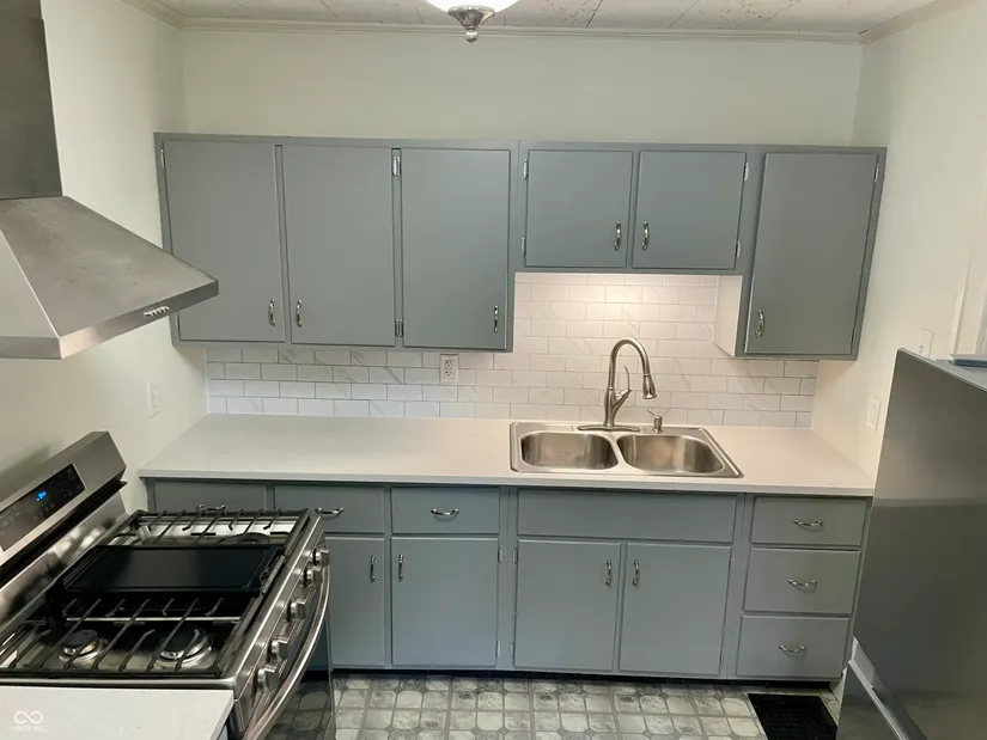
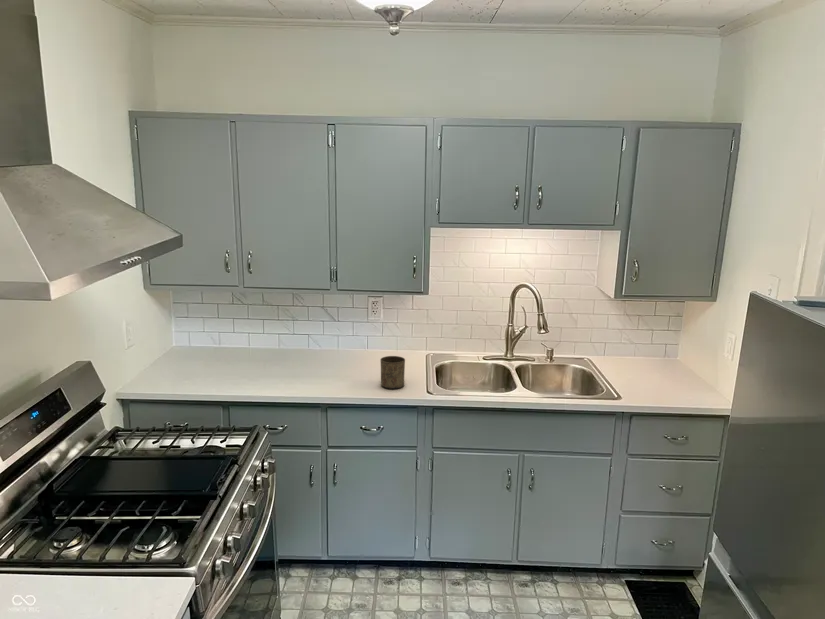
+ cup [379,355,406,390]
